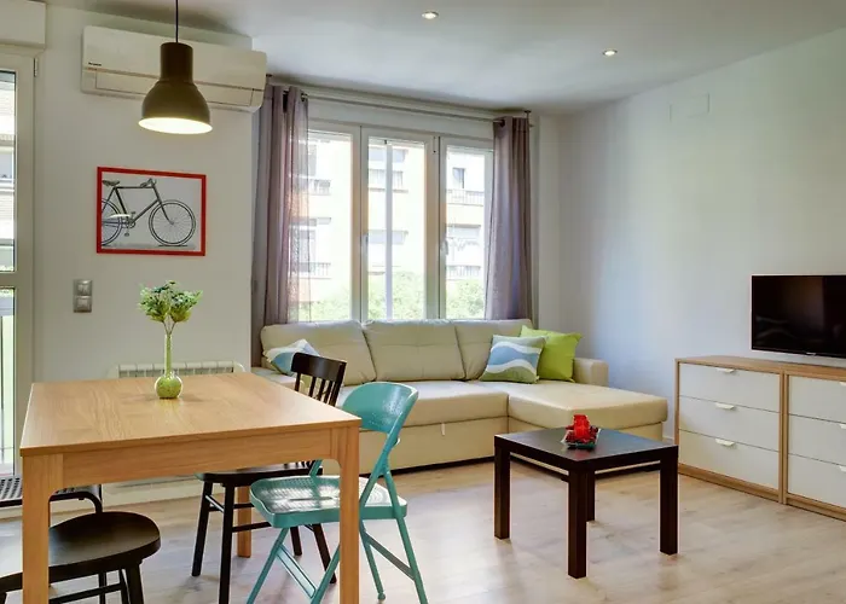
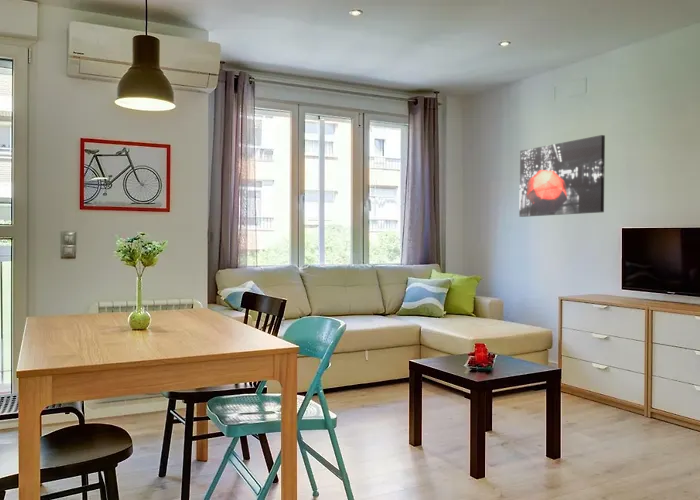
+ wall art [518,134,606,218]
